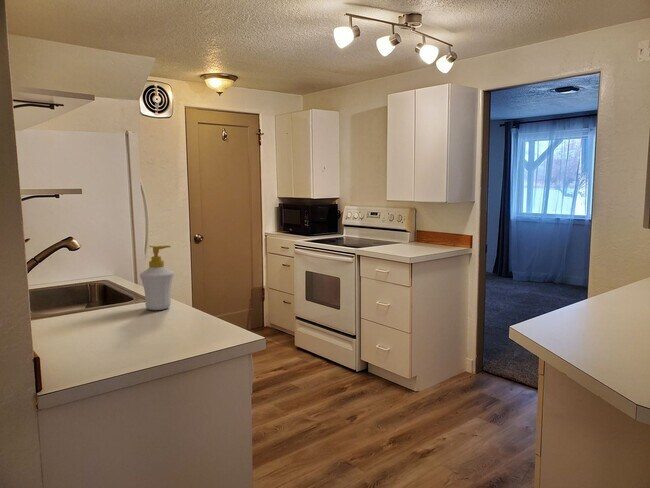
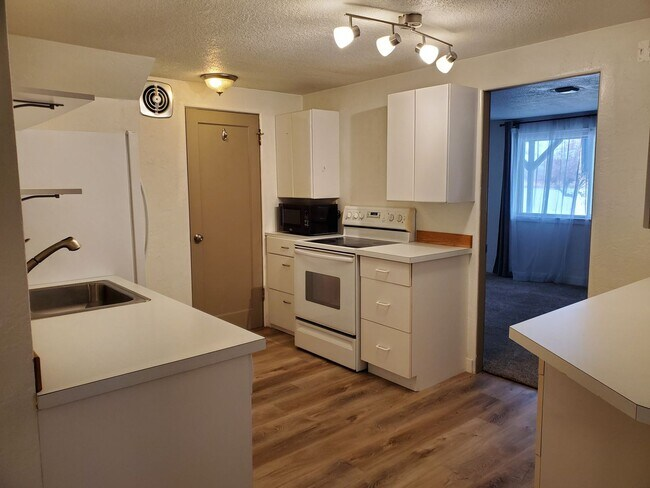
- soap bottle [139,245,175,311]
